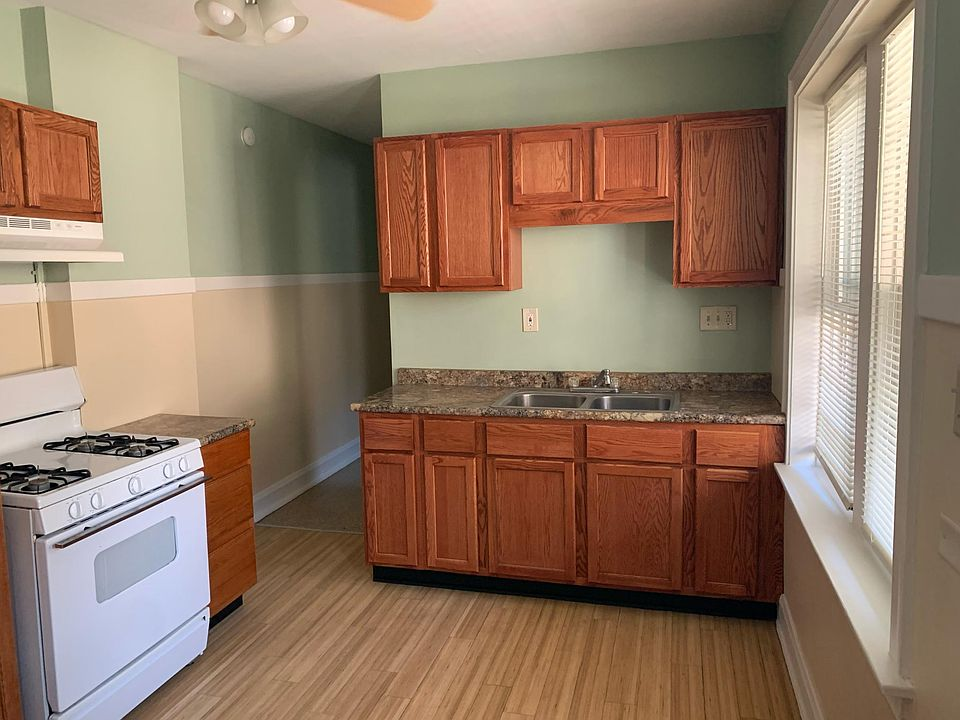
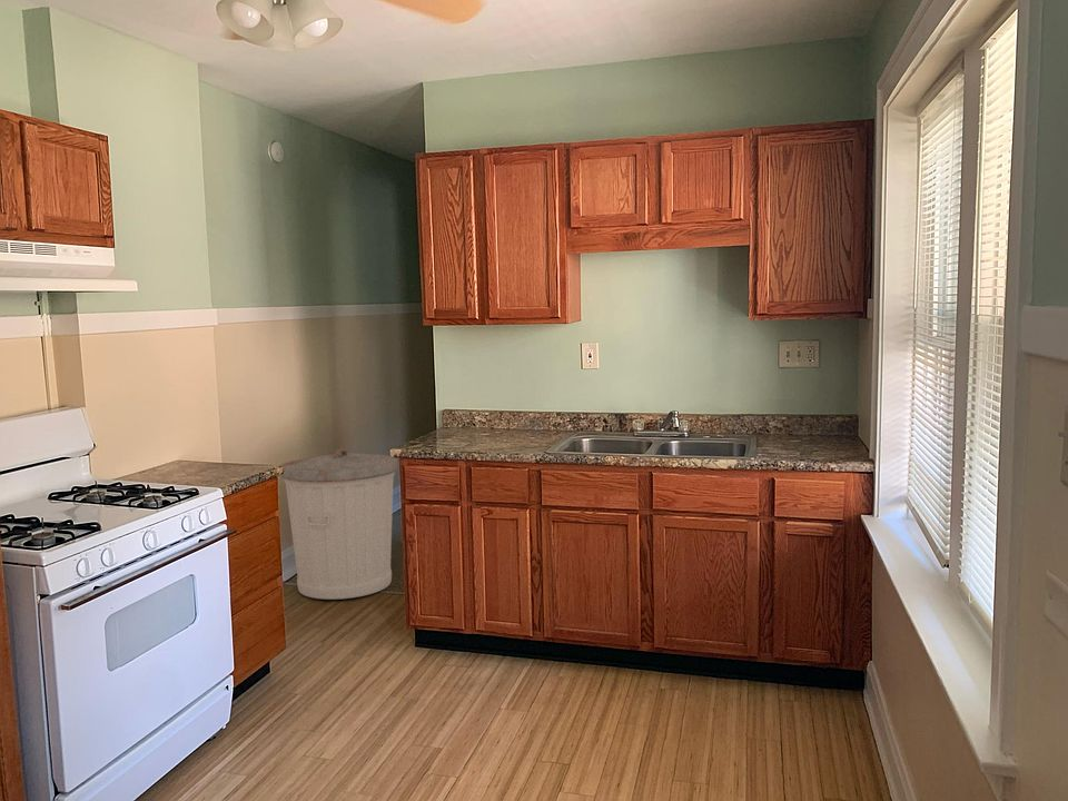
+ trash can [279,447,399,601]
